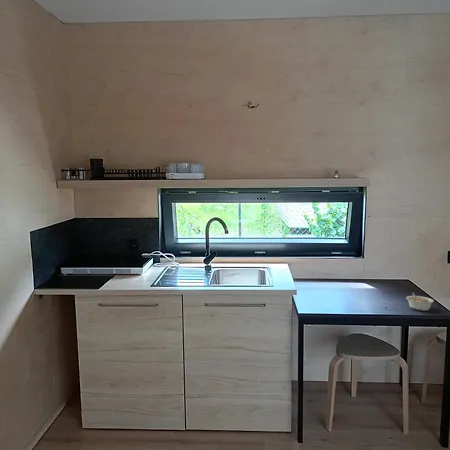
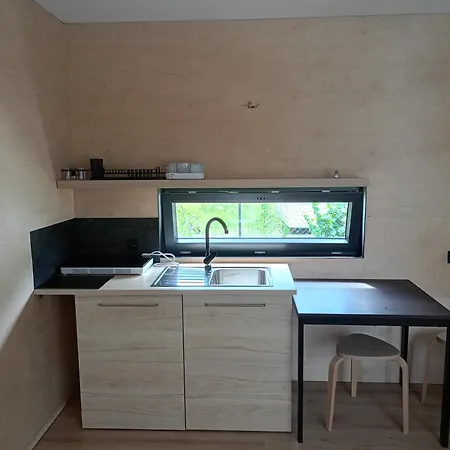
- legume [405,292,435,312]
